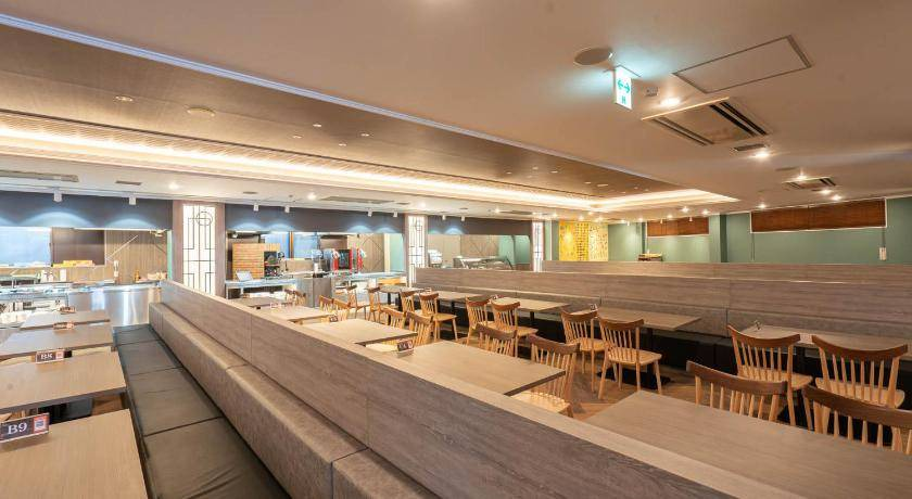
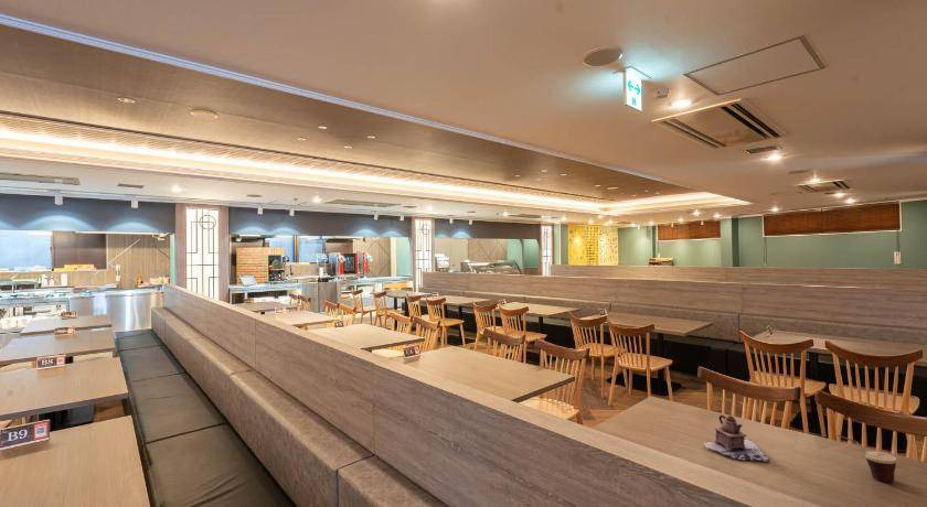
+ teapot [702,408,771,463]
+ cup [837,434,897,483]
